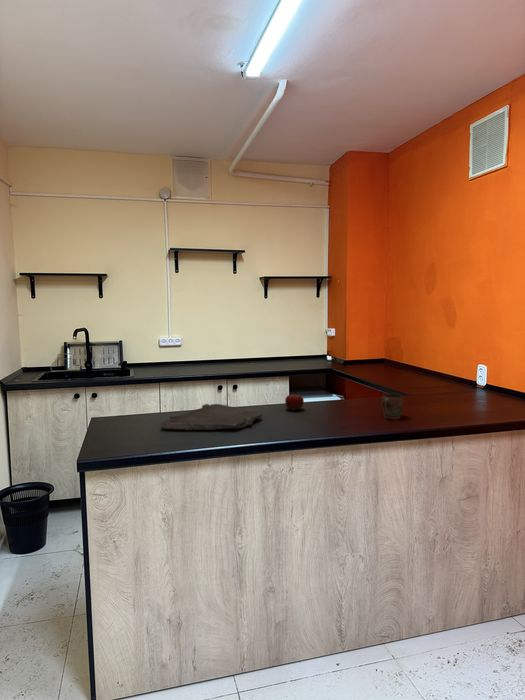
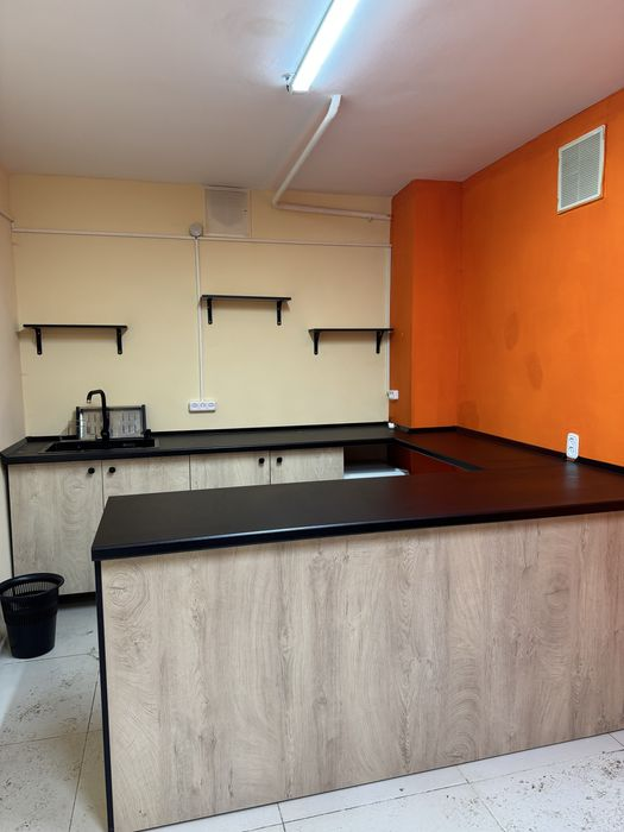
- mug [381,392,404,420]
- fruit [284,391,305,411]
- cutting board [160,403,264,431]
